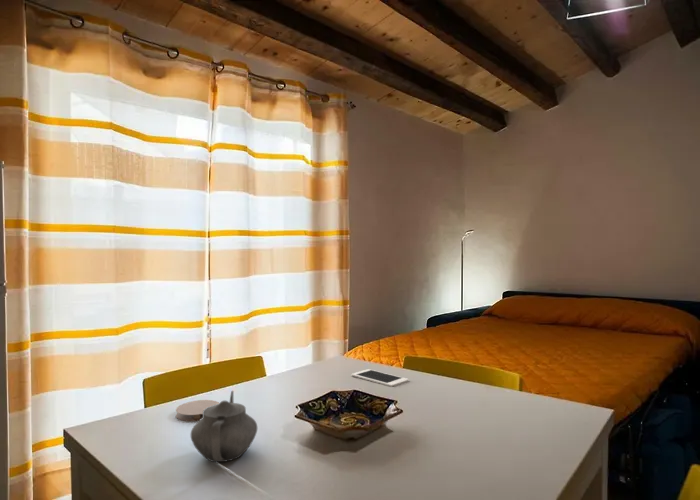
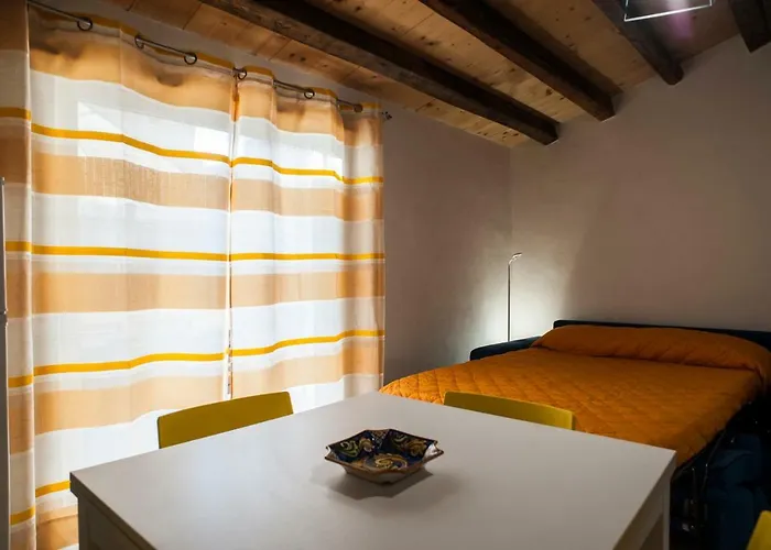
- coaster [175,399,220,422]
- teapot [190,390,258,463]
- cell phone [351,368,409,388]
